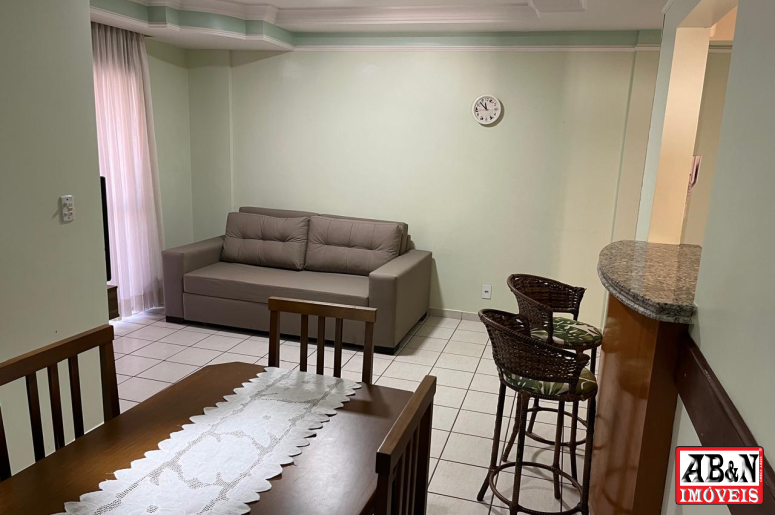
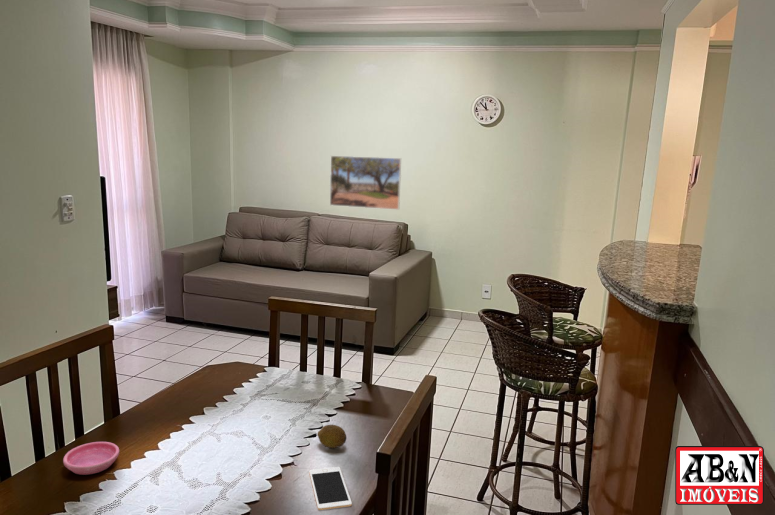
+ fruit [316,424,348,449]
+ saucer [62,441,120,476]
+ cell phone [308,466,353,511]
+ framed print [329,155,402,211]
